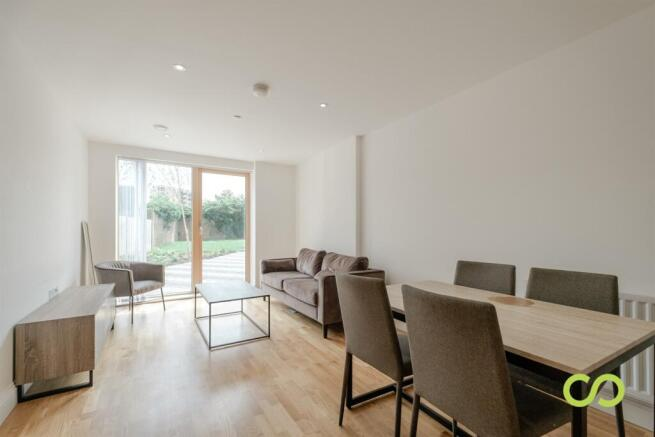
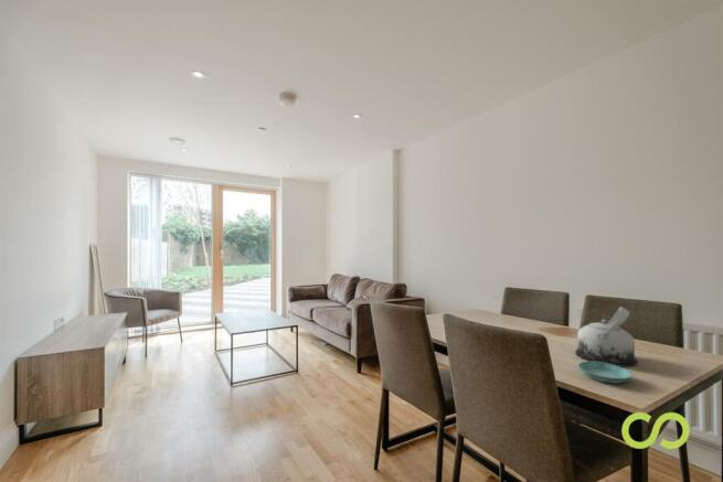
+ teapot [574,306,639,368]
+ saucer [577,361,634,385]
